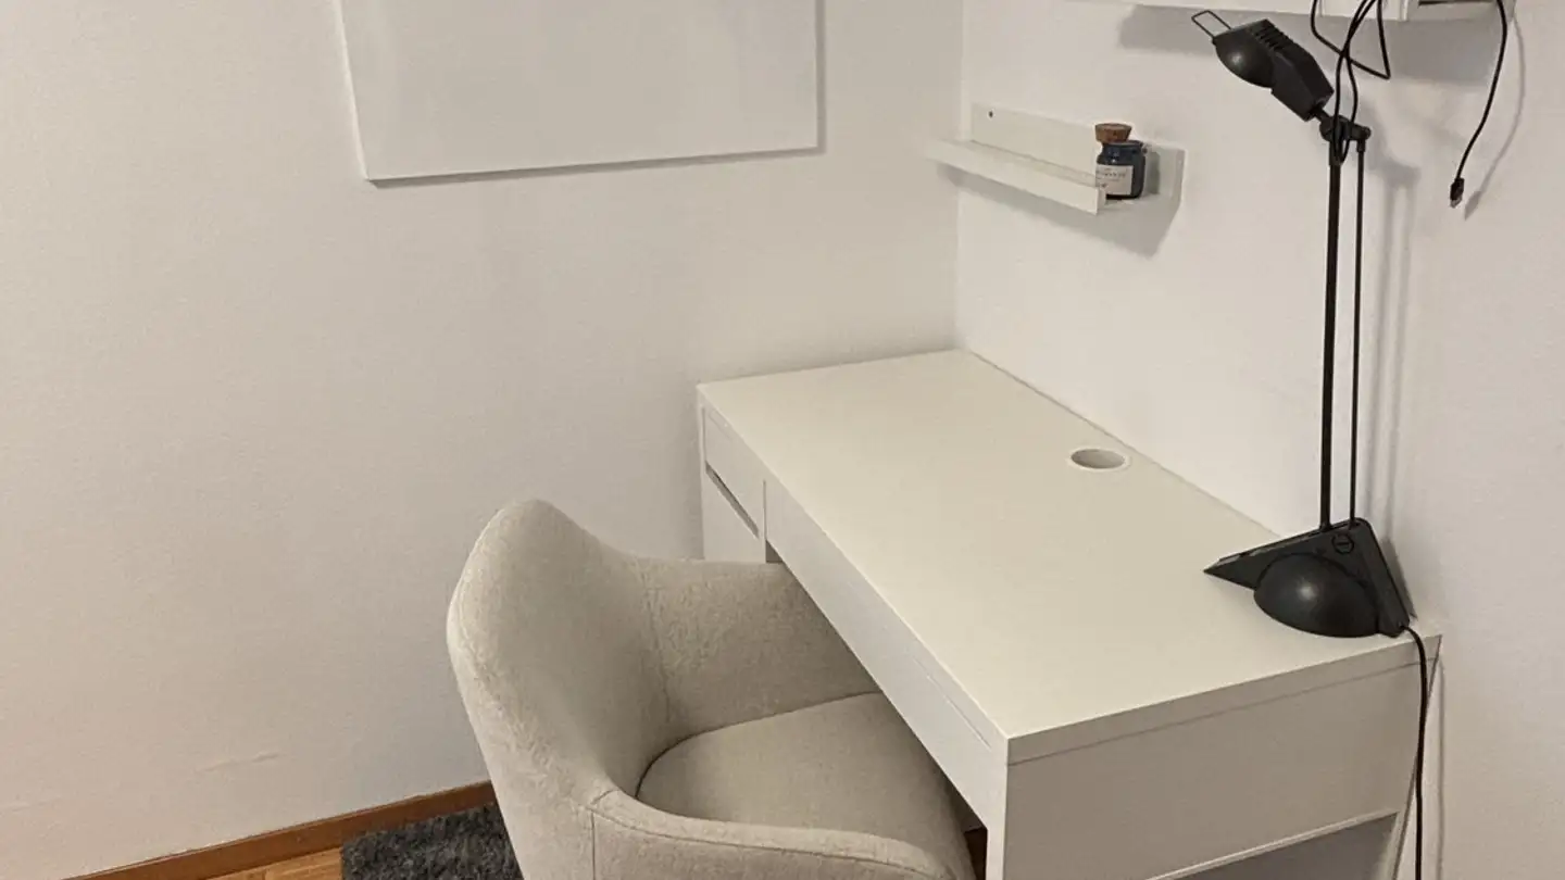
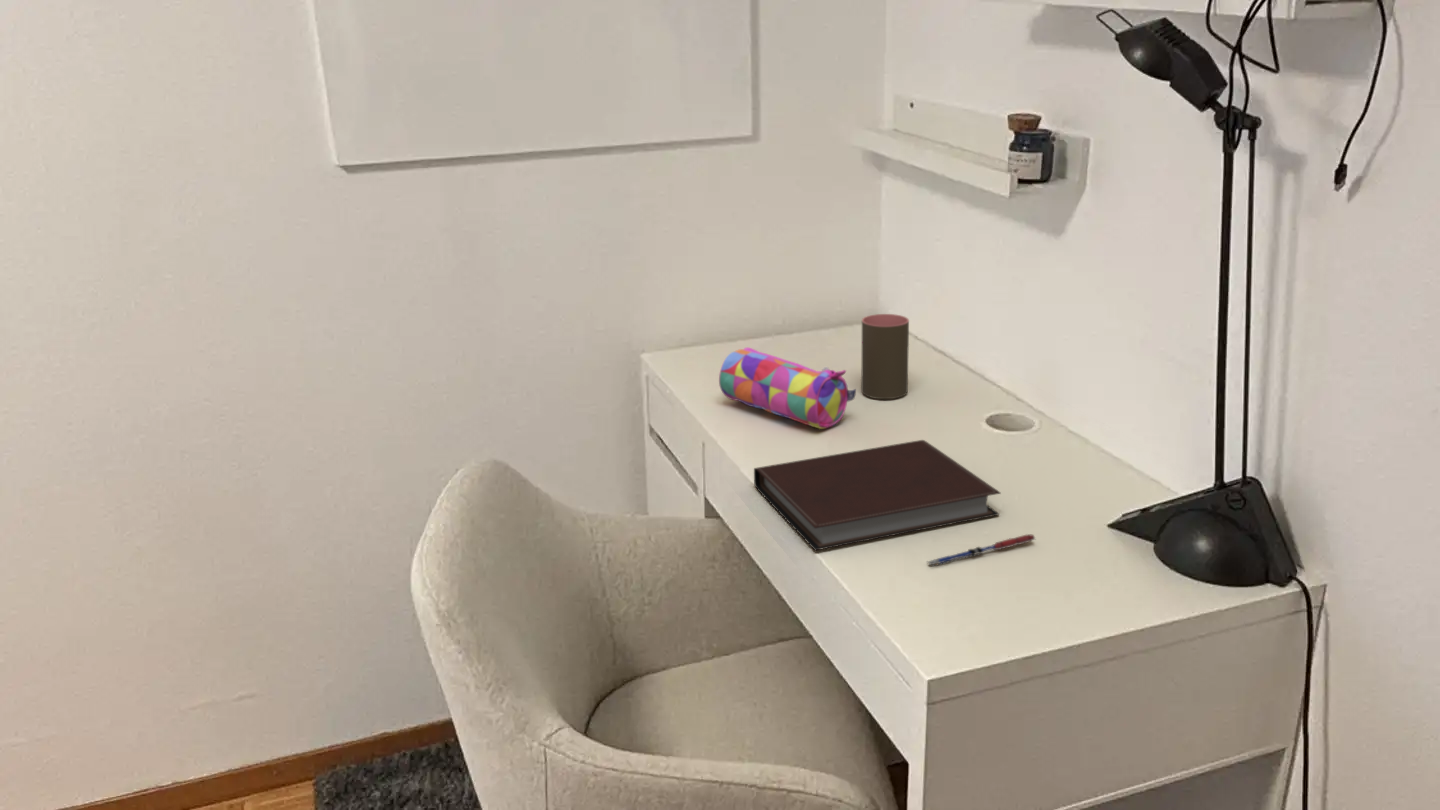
+ pen [926,533,1036,568]
+ notebook [753,439,1002,552]
+ pencil case [718,346,857,430]
+ cup [860,313,910,400]
